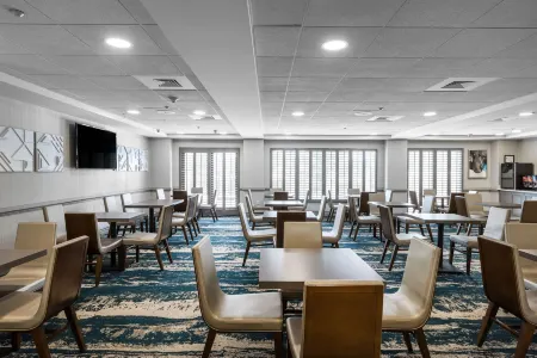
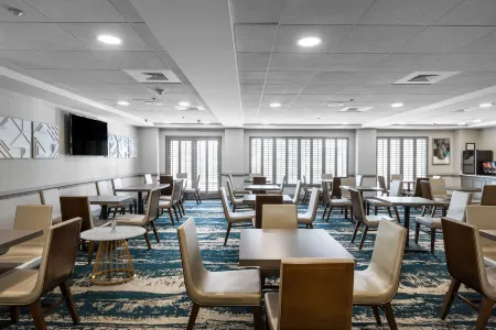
+ side table [79,221,147,286]
